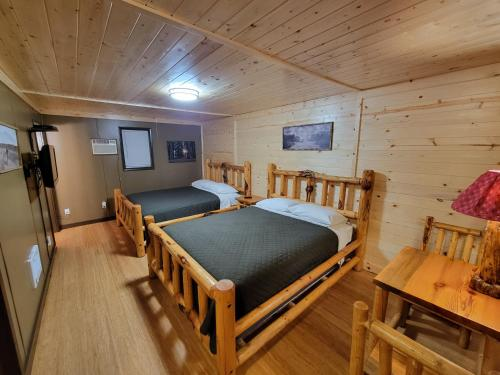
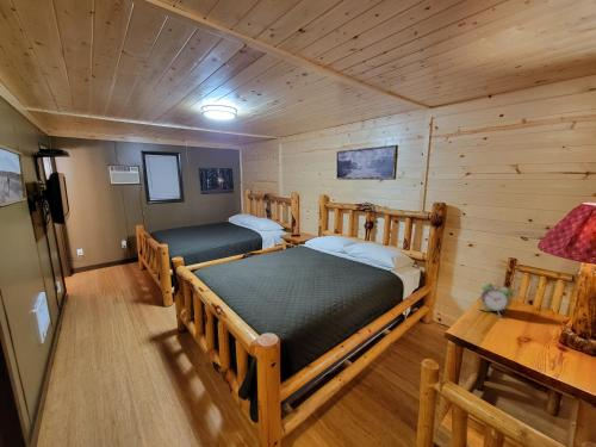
+ alarm clock [478,279,515,318]
